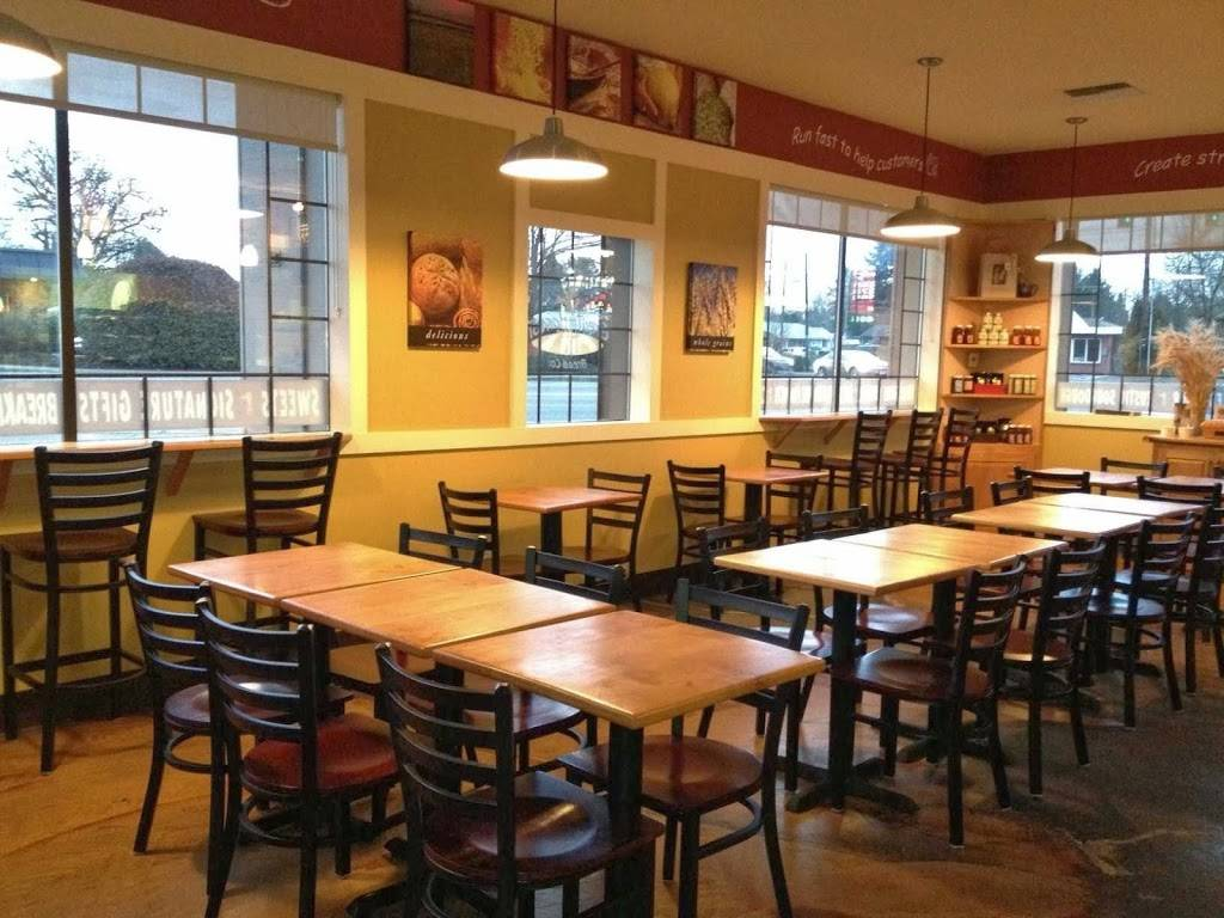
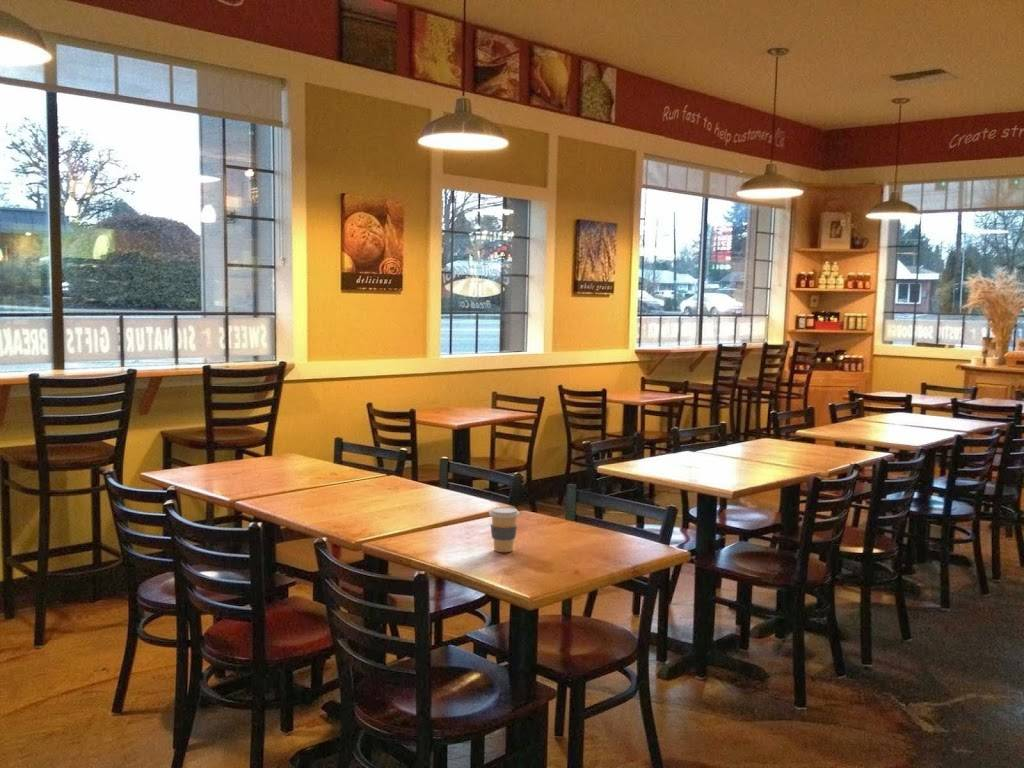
+ coffee cup [488,506,520,553]
